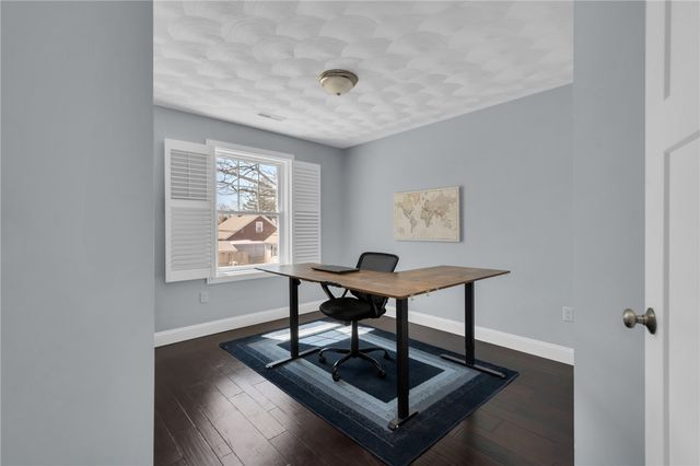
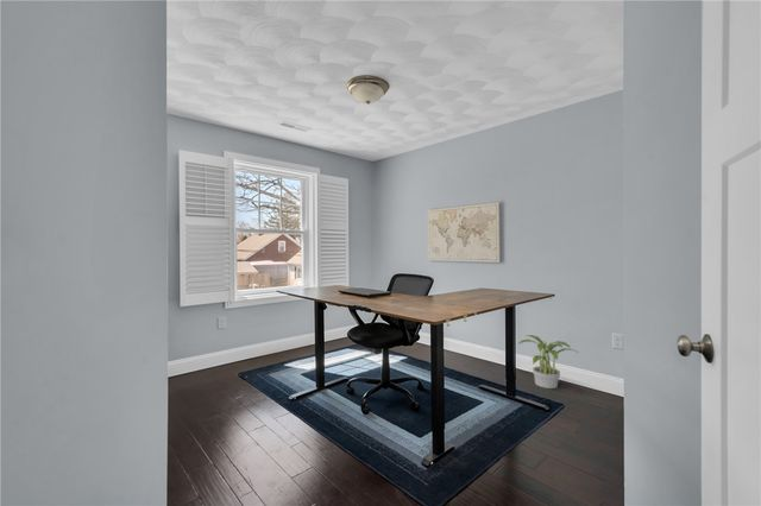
+ potted plant [517,334,579,390]
